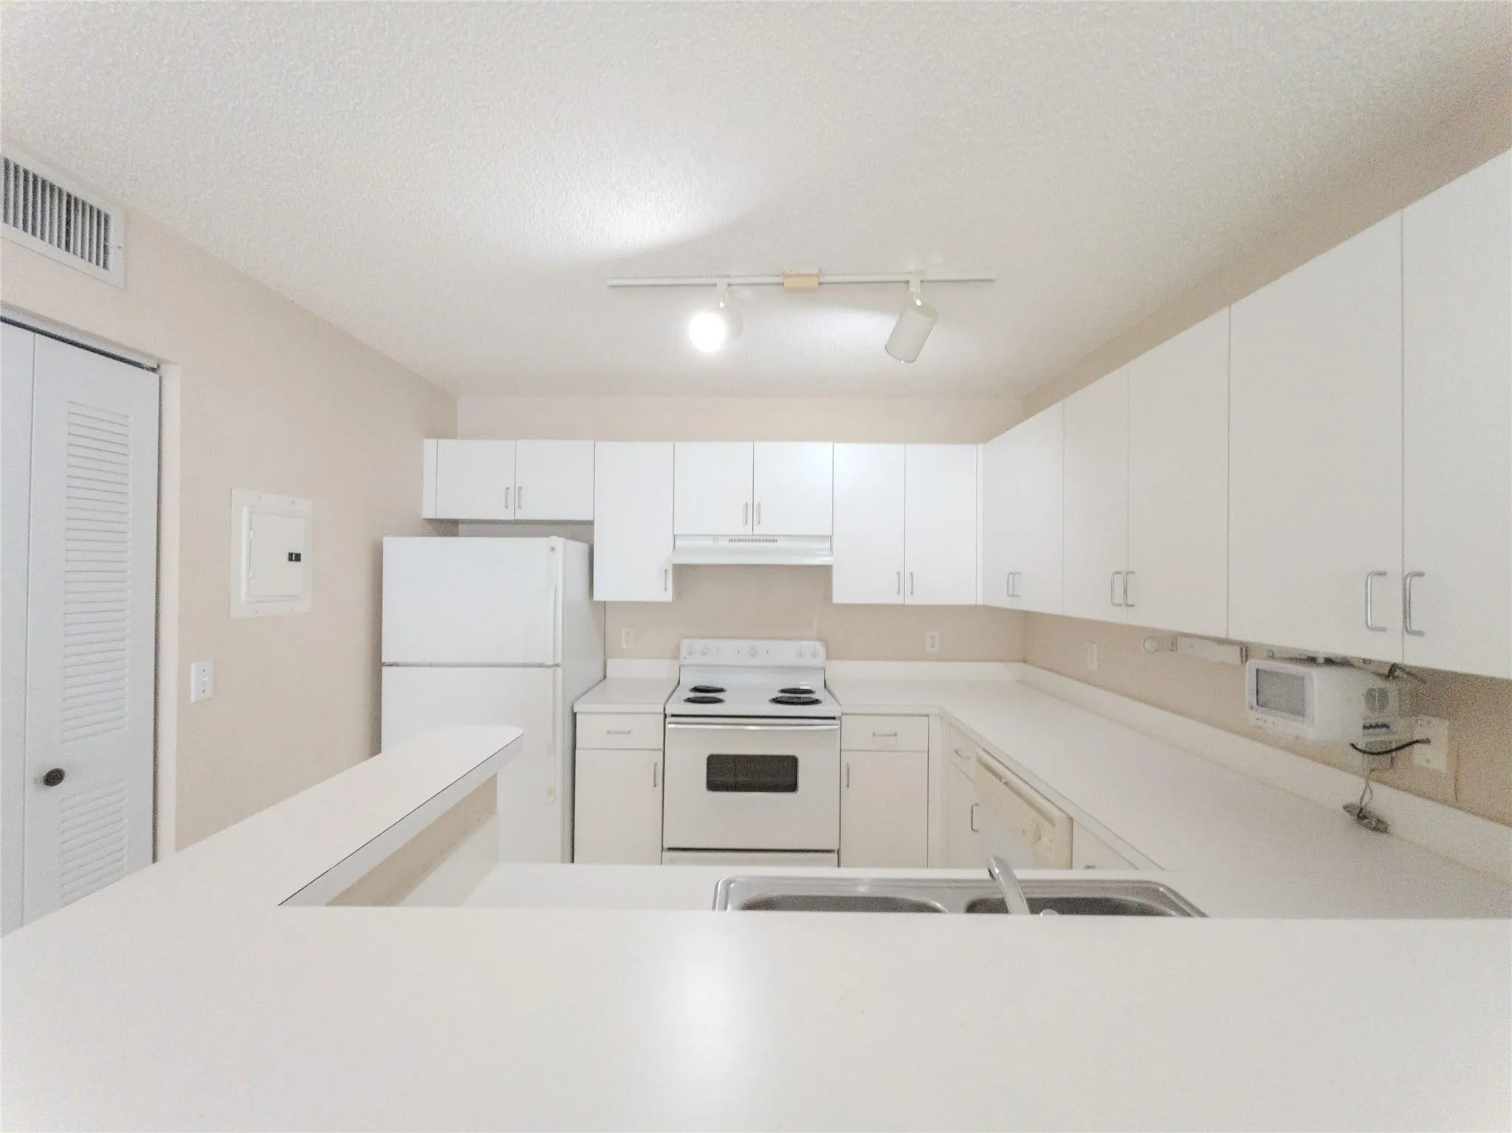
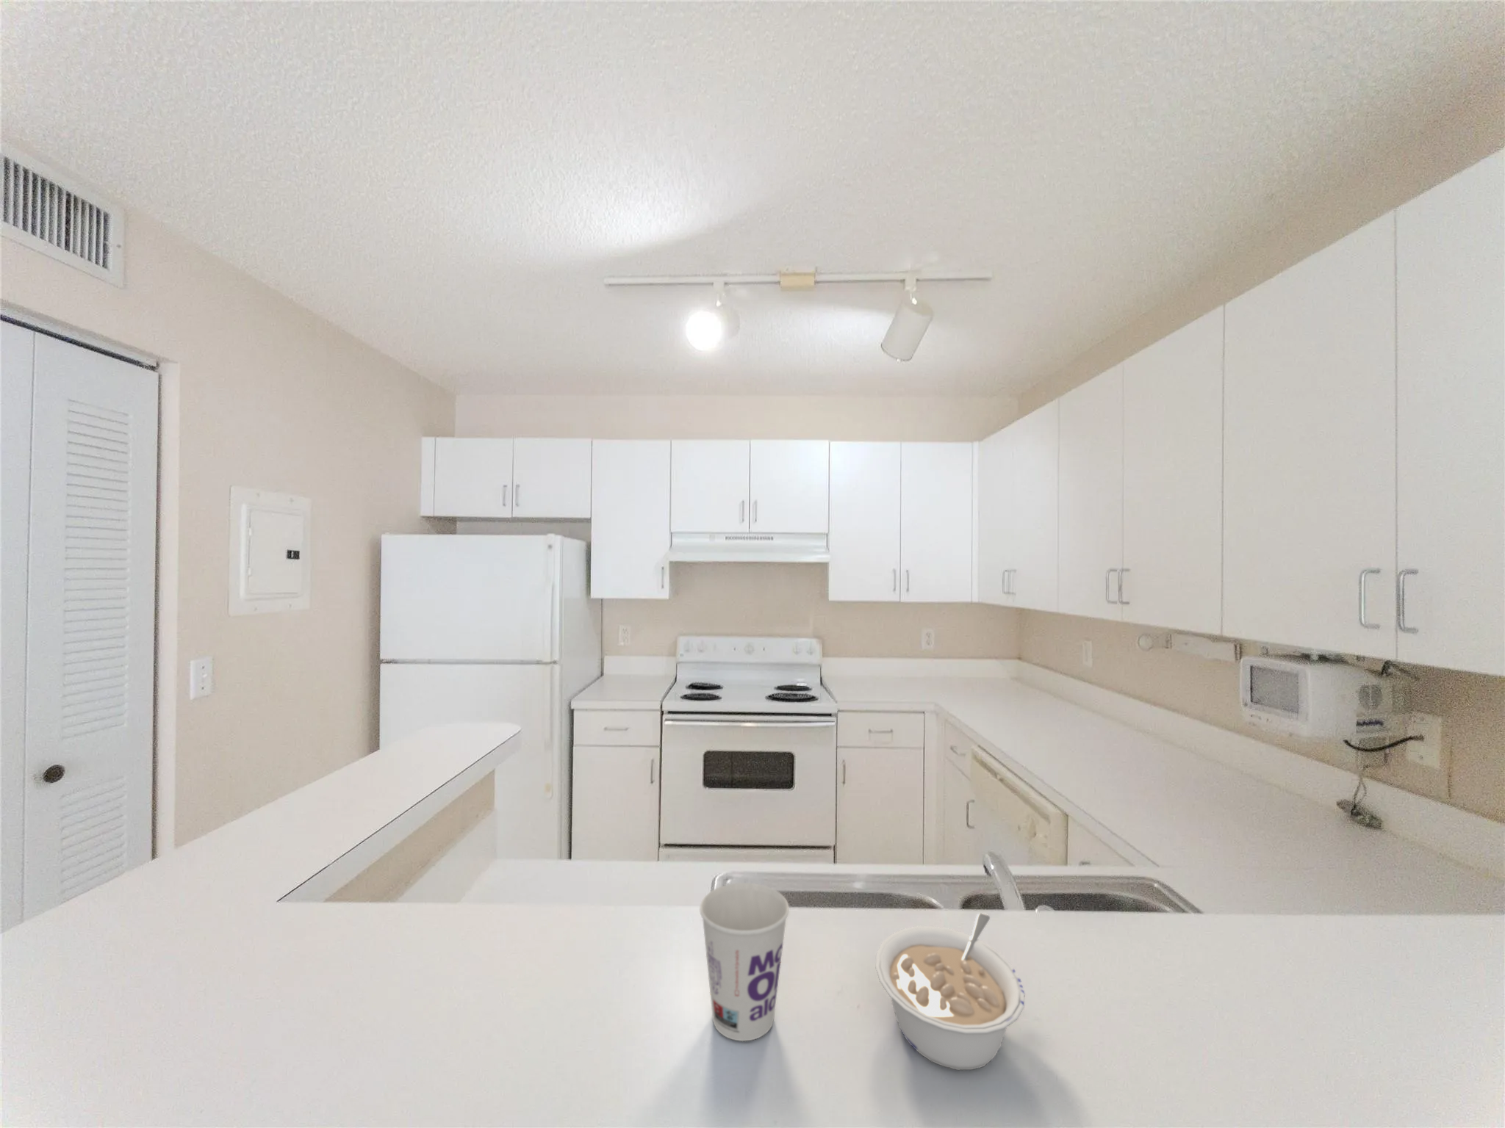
+ legume [876,912,1026,1071]
+ cup [699,882,790,1042]
